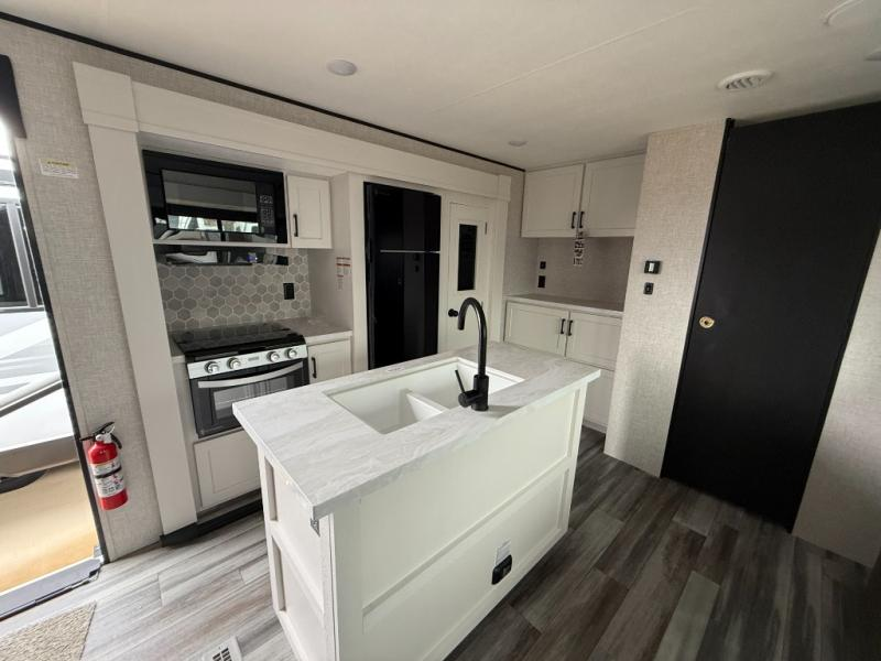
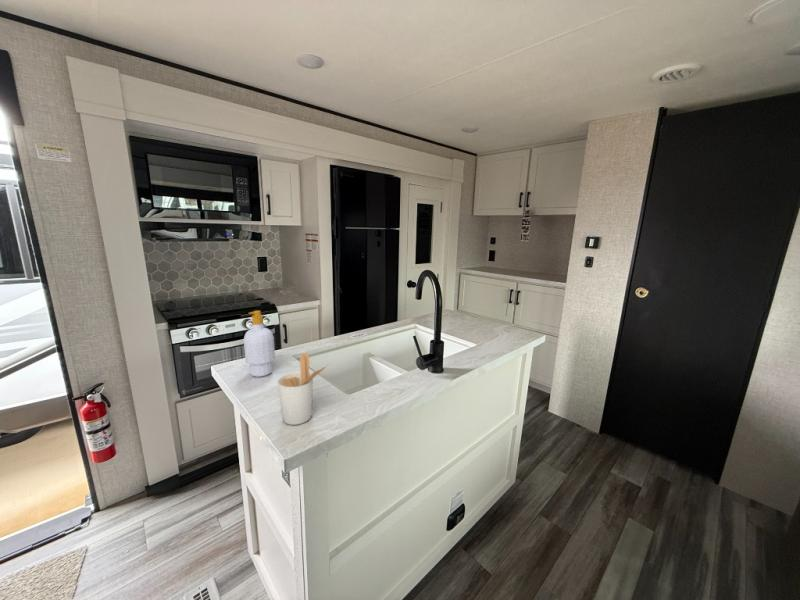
+ utensil holder [277,352,331,426]
+ soap bottle [243,310,276,378]
